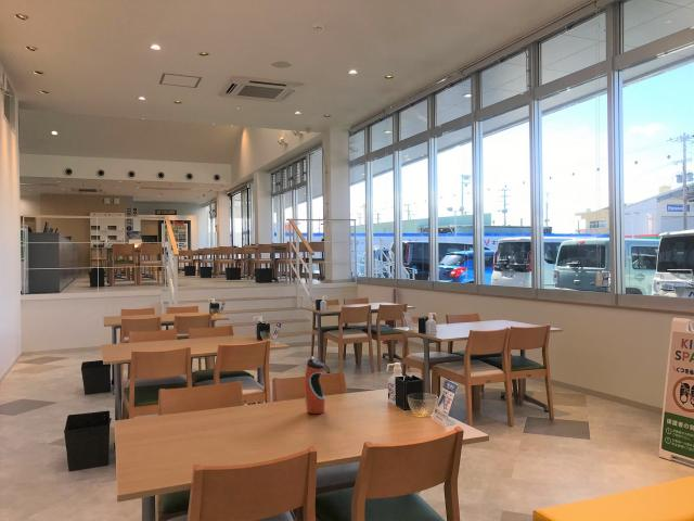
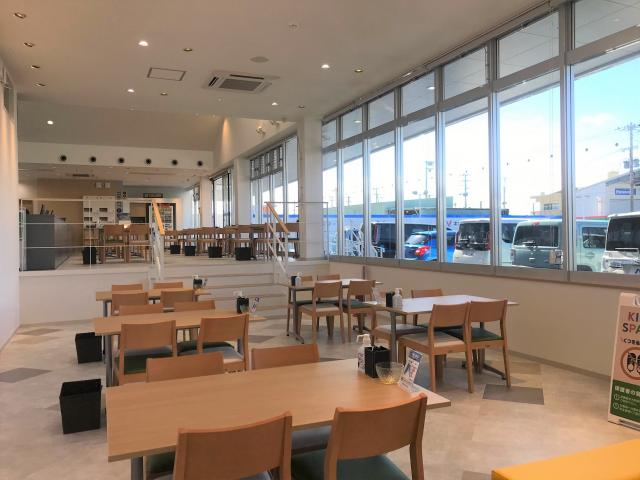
- water bottle [304,355,326,415]
